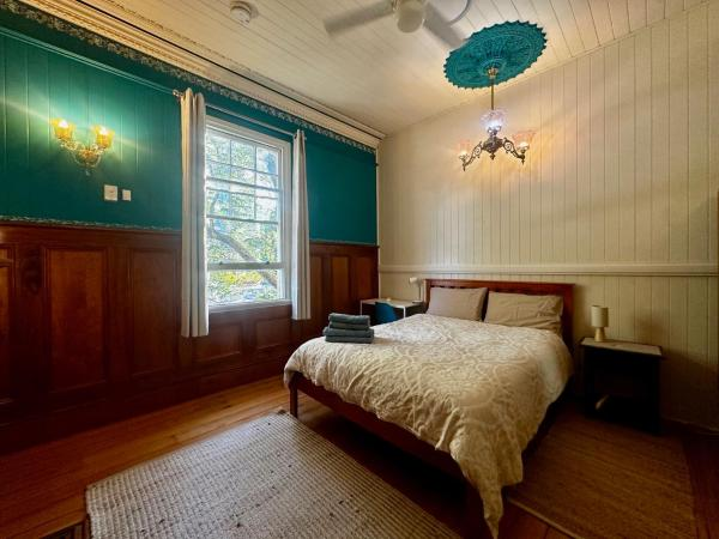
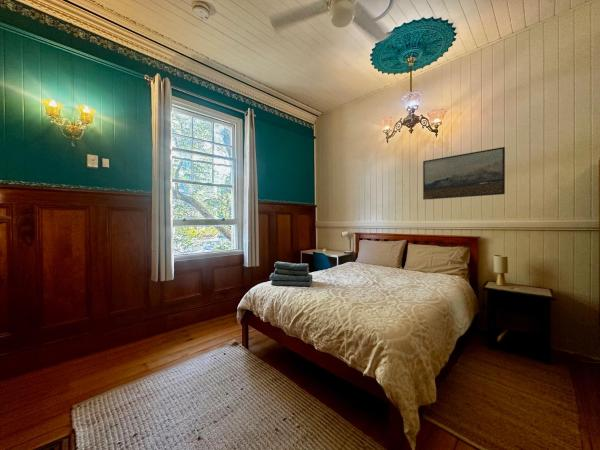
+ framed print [422,146,506,201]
